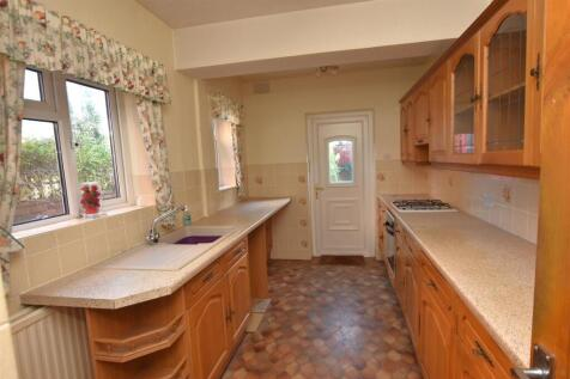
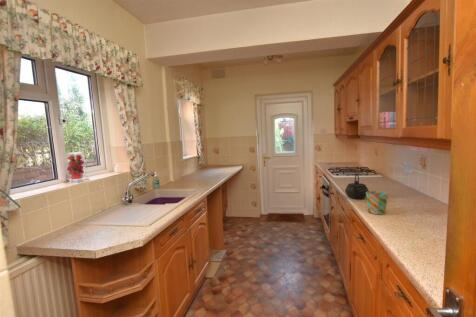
+ kettle [344,172,370,200]
+ mug [366,190,389,215]
